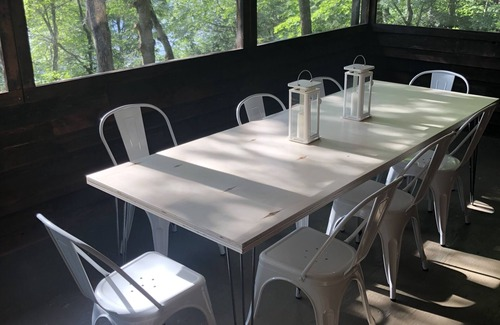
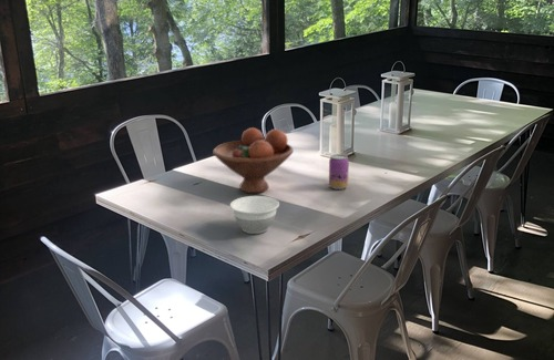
+ beer can [328,153,350,191]
+ fruit bowl [212,126,295,194]
+ bowl [229,195,280,235]
